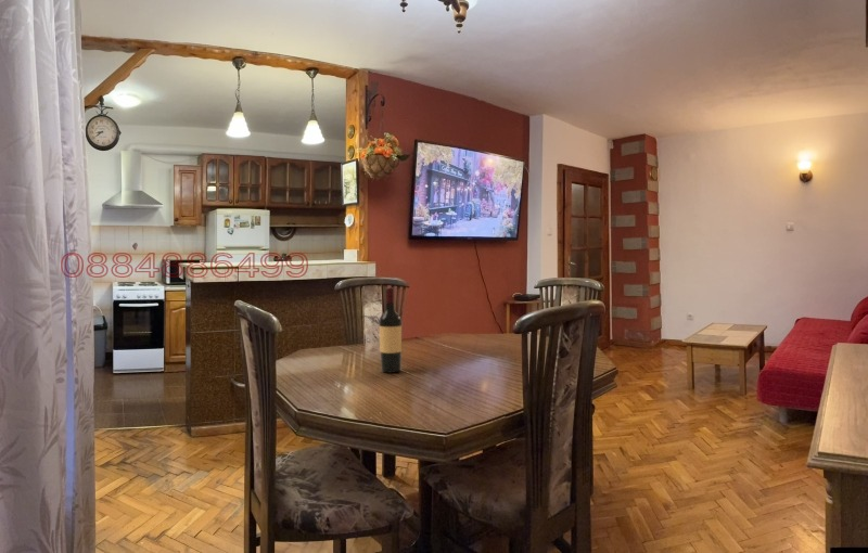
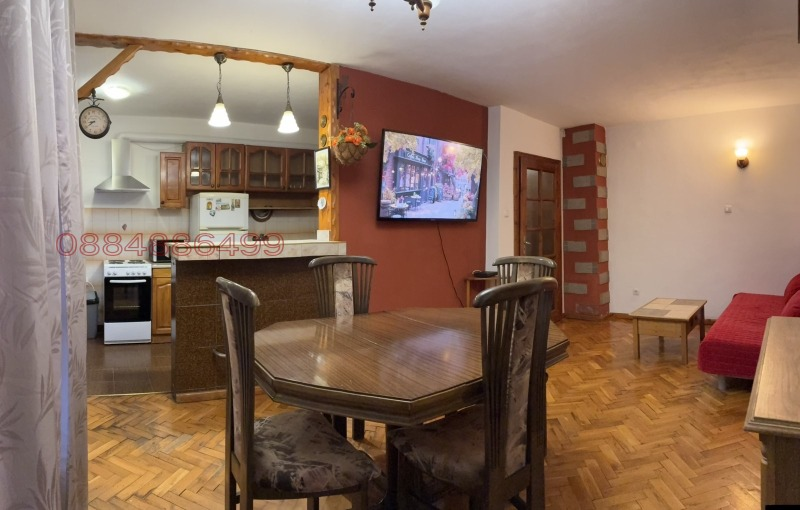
- wine bottle [379,286,403,374]
